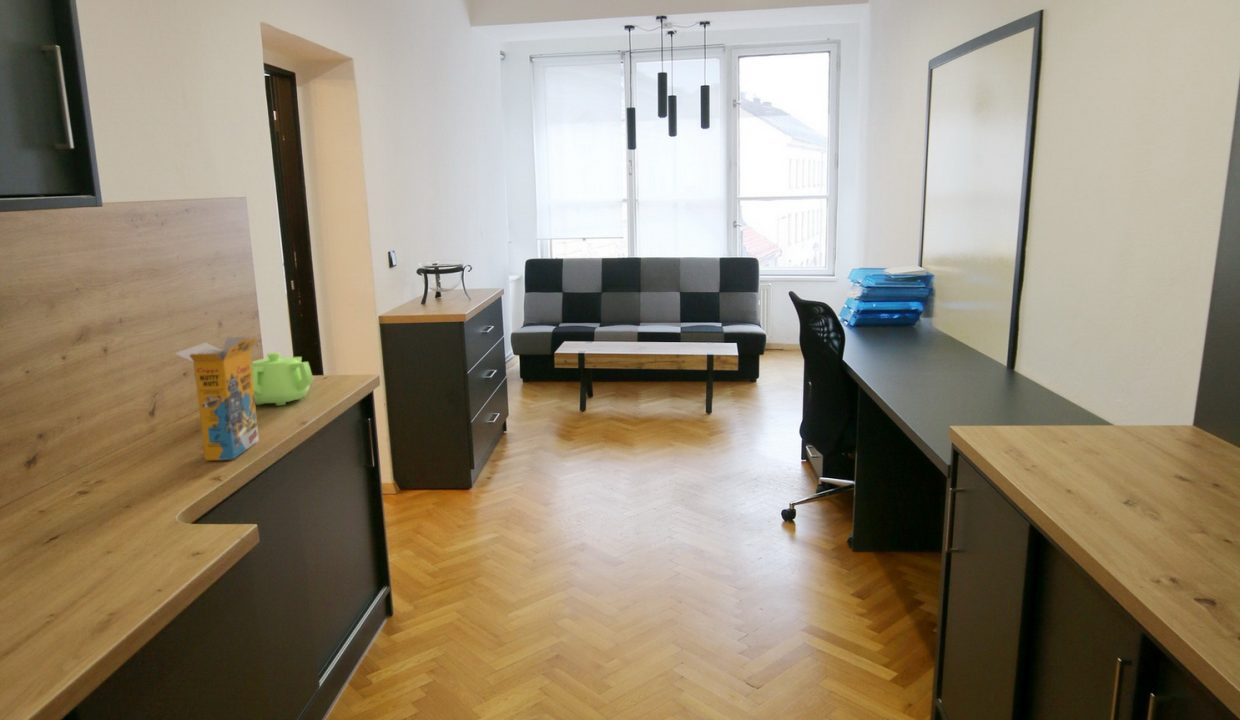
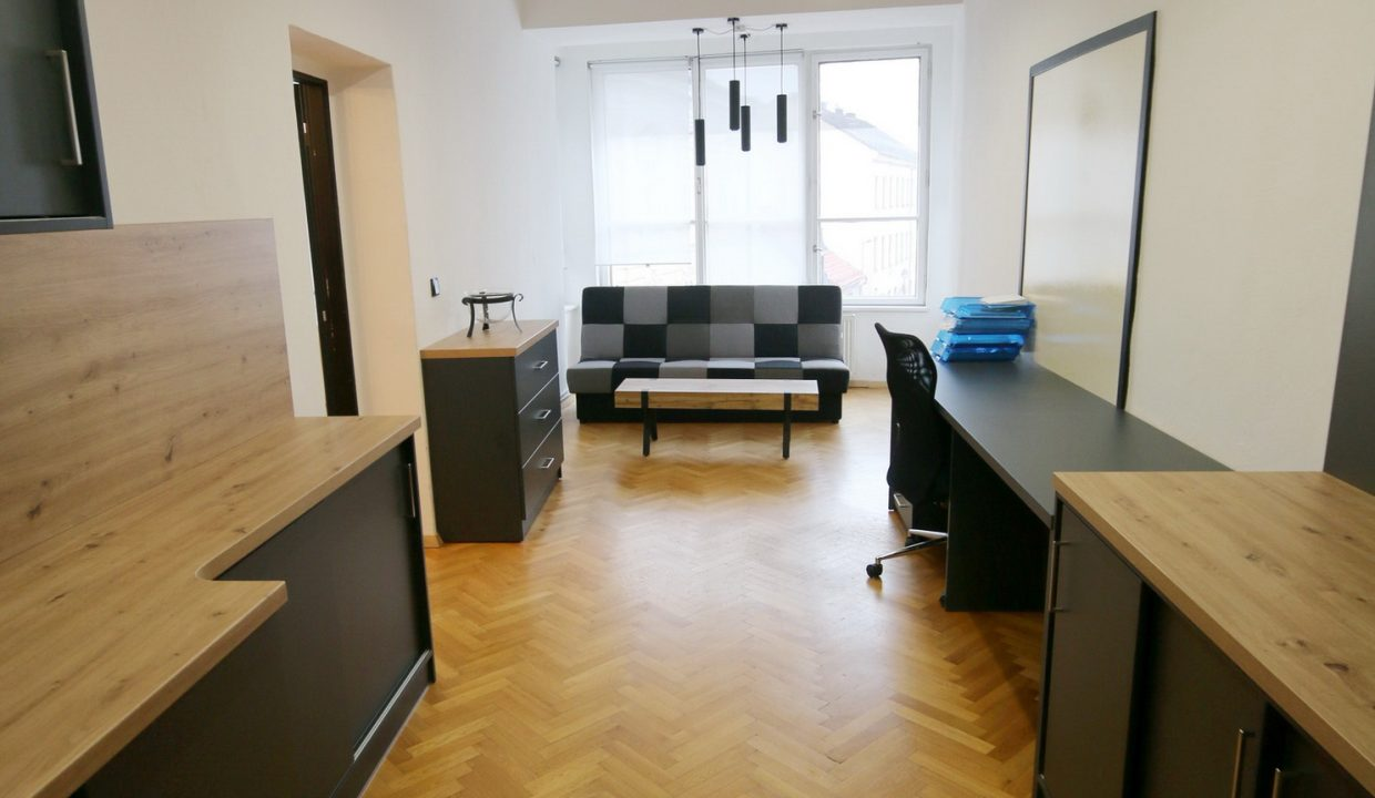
- cereal box [174,336,260,461]
- teapot [251,351,315,407]
